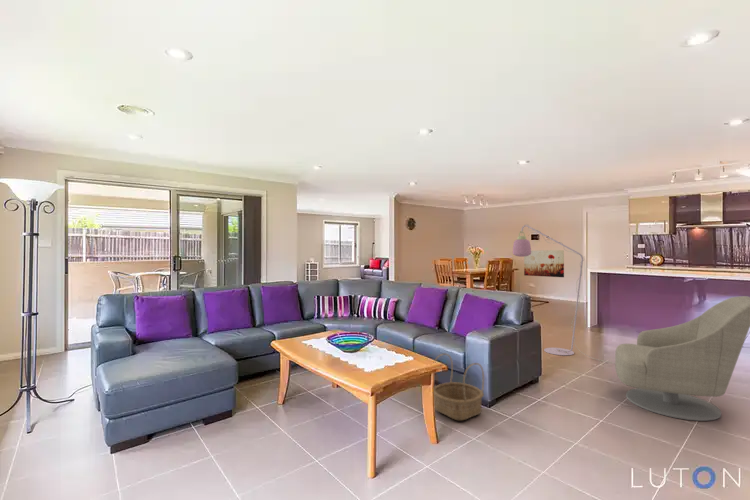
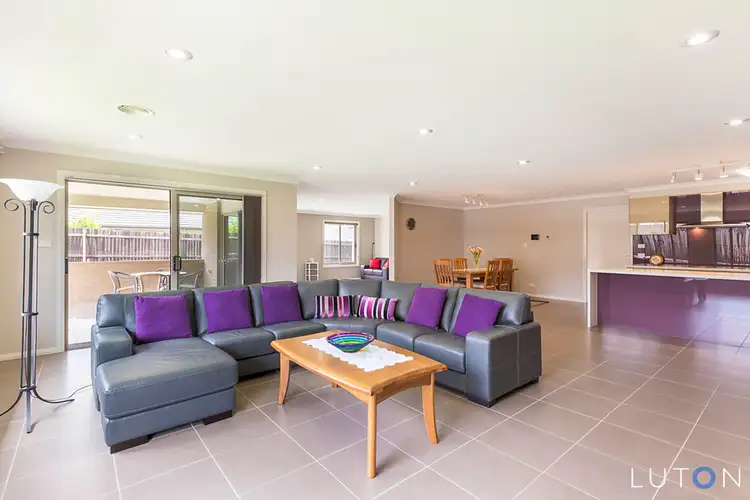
- armchair [614,295,750,422]
- floor lamp [512,223,614,364]
- wall art [523,249,565,278]
- basket [433,352,485,421]
